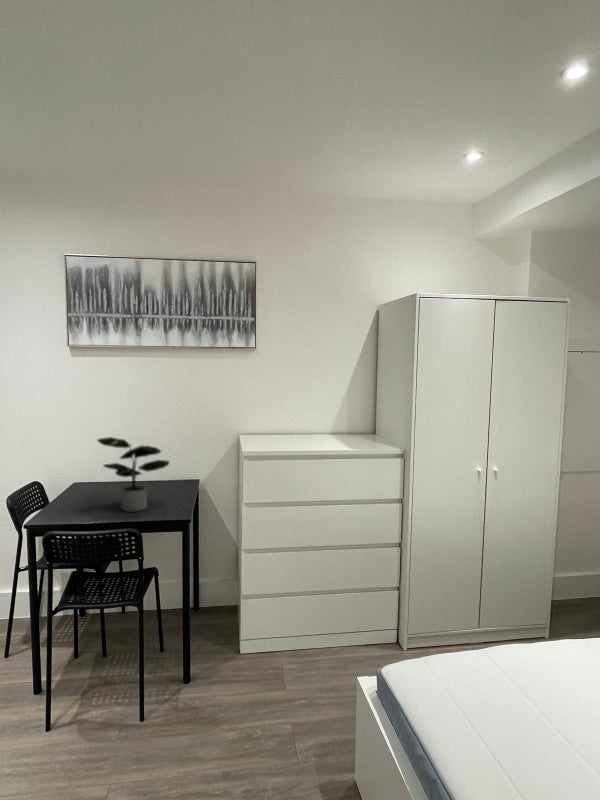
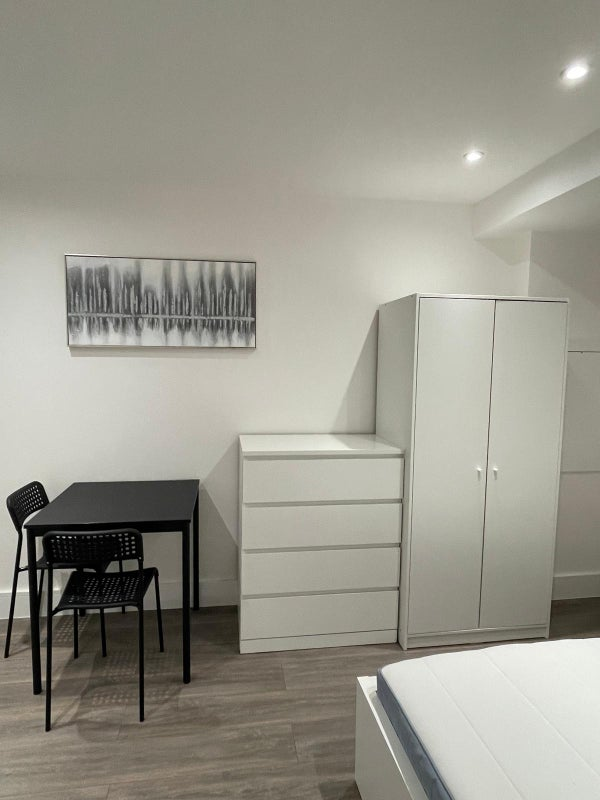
- potted plant [96,436,171,513]
